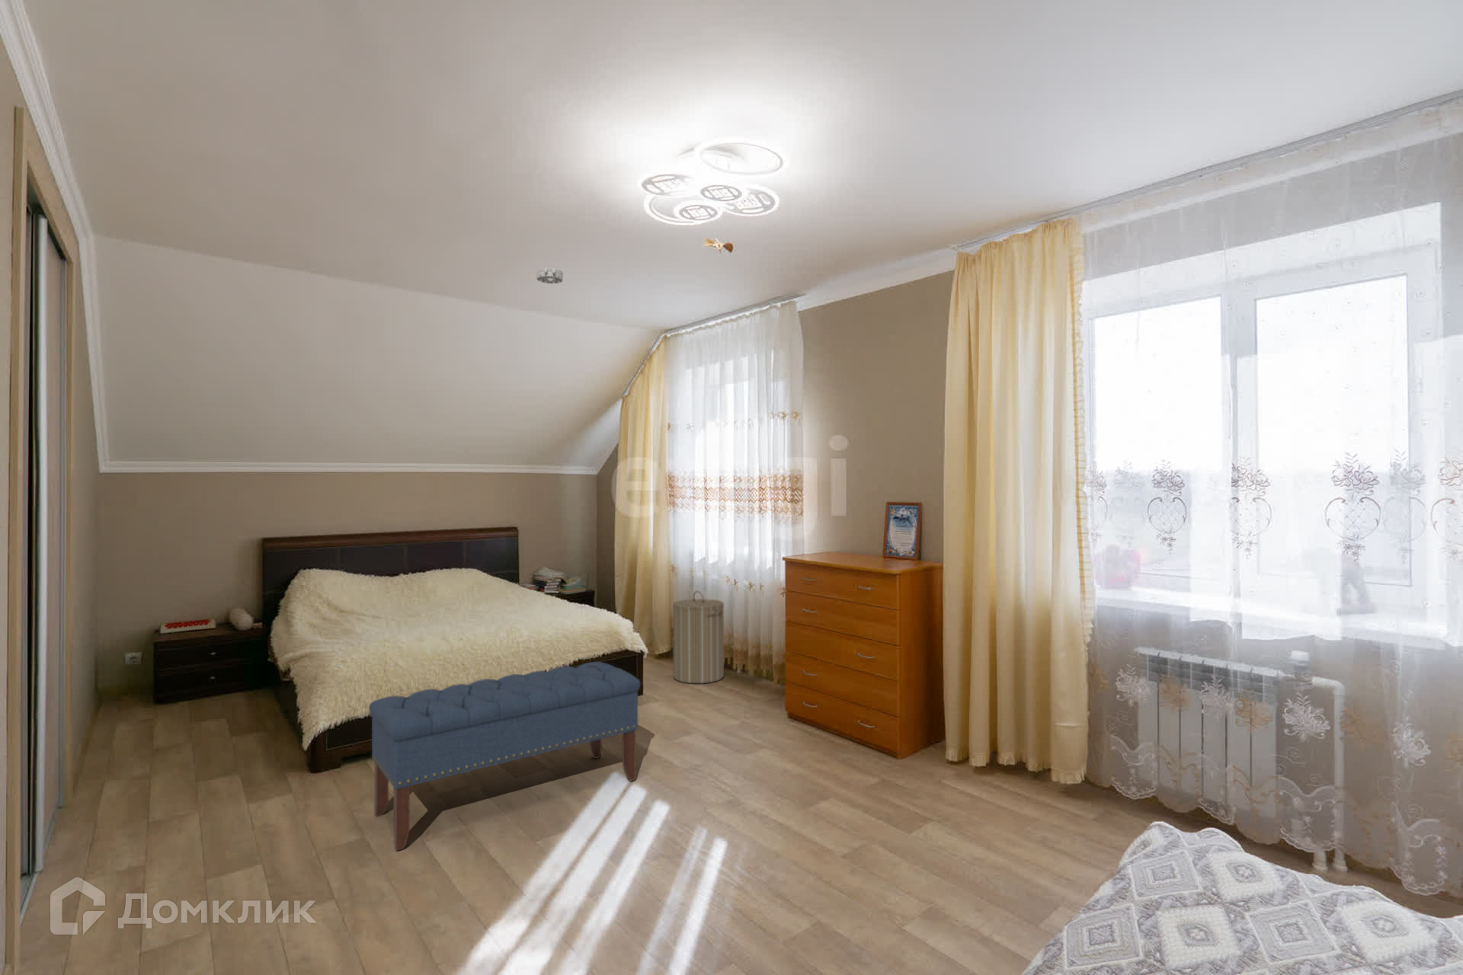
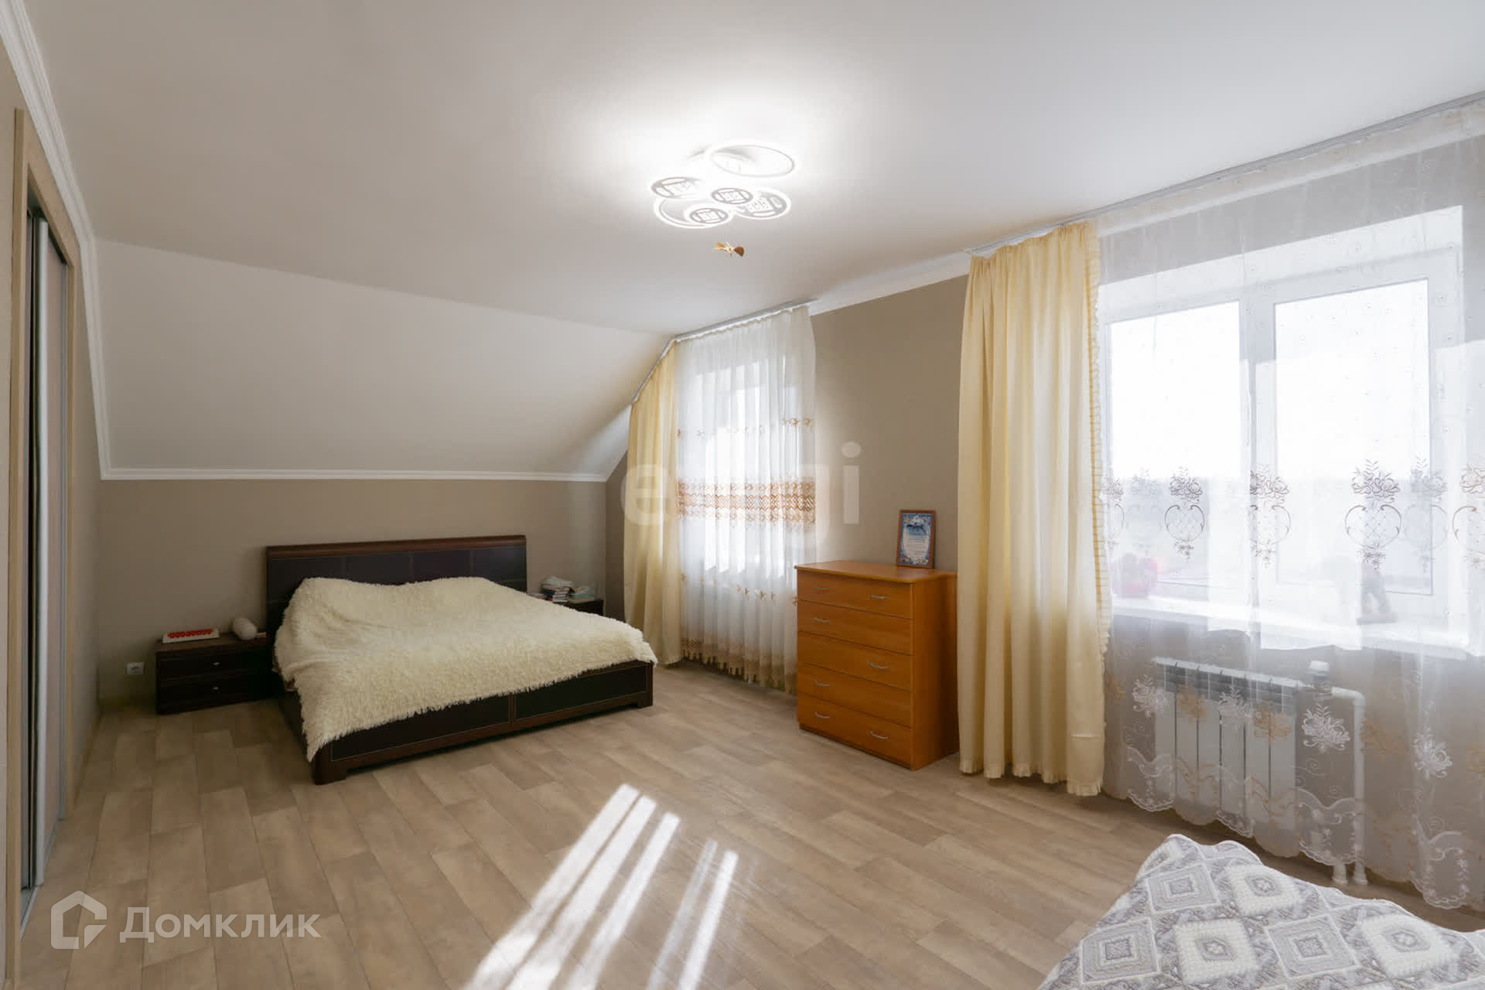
- bench [368,662,641,852]
- laundry hamper [672,590,725,684]
- smoke detector [536,267,564,284]
